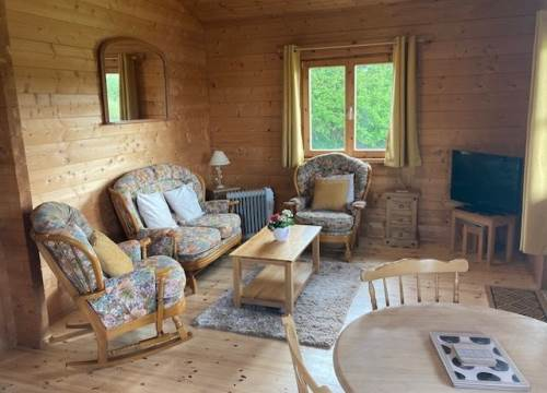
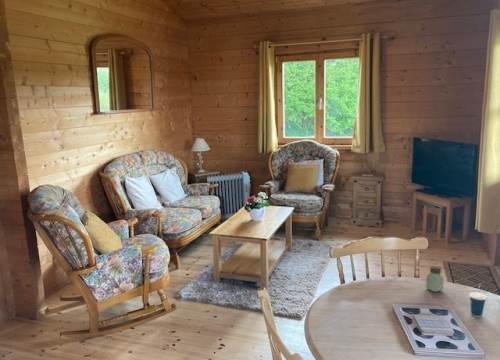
+ saltshaker [425,265,445,293]
+ cup [468,284,487,318]
